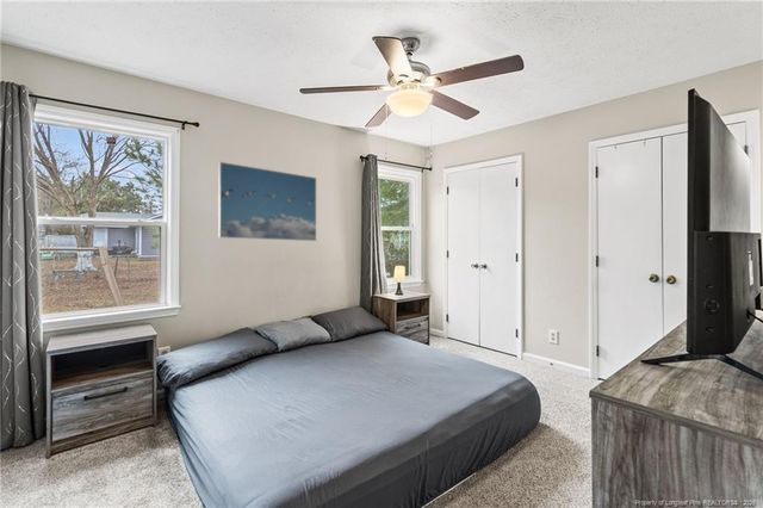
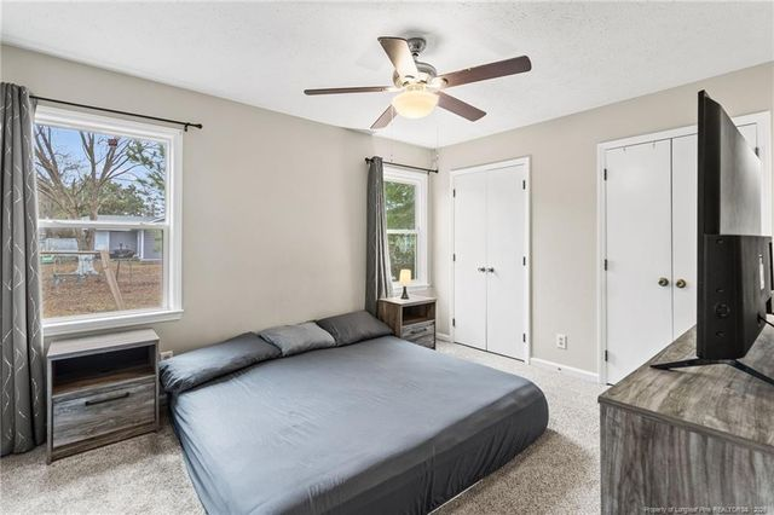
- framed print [217,161,317,242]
